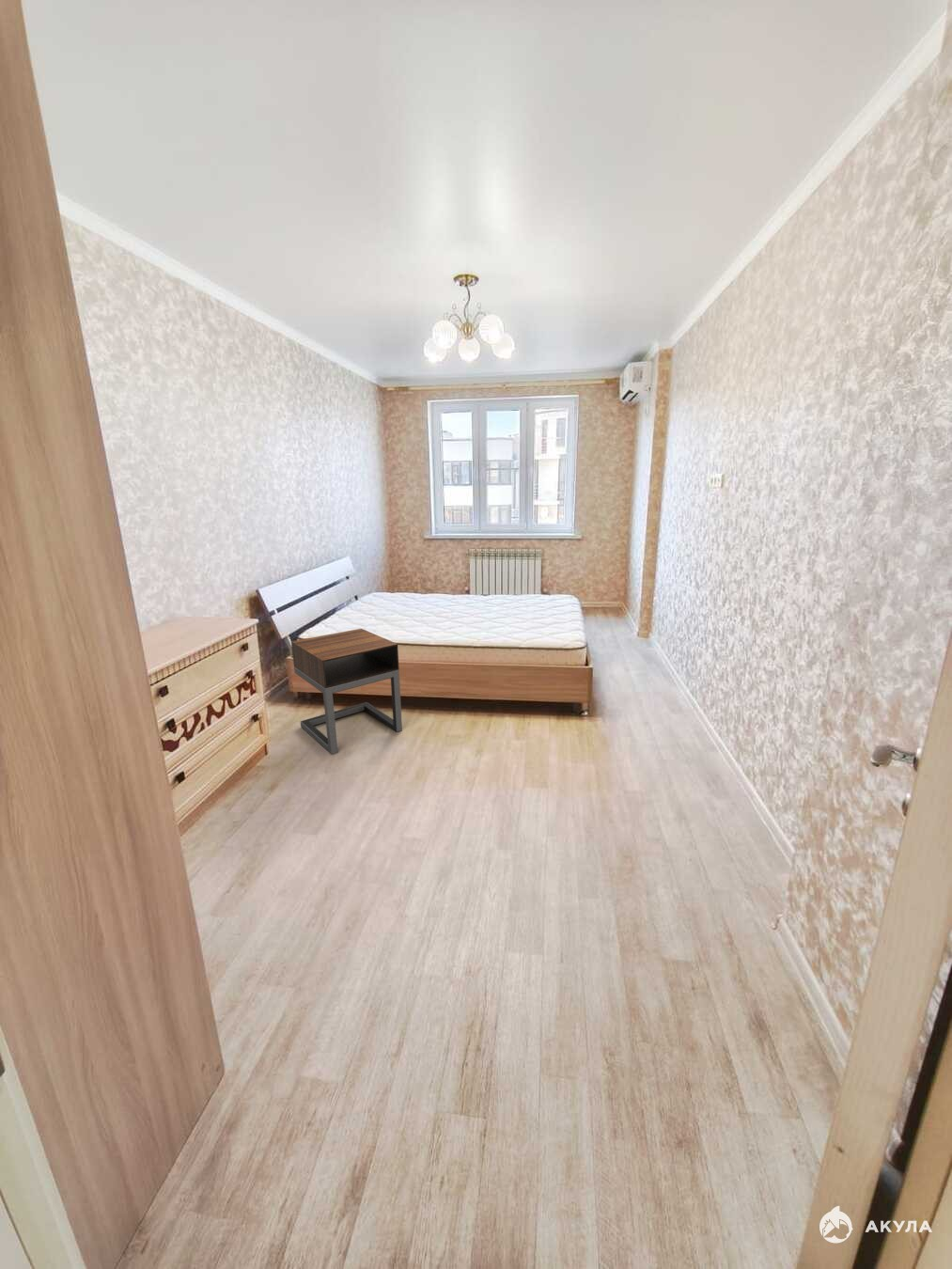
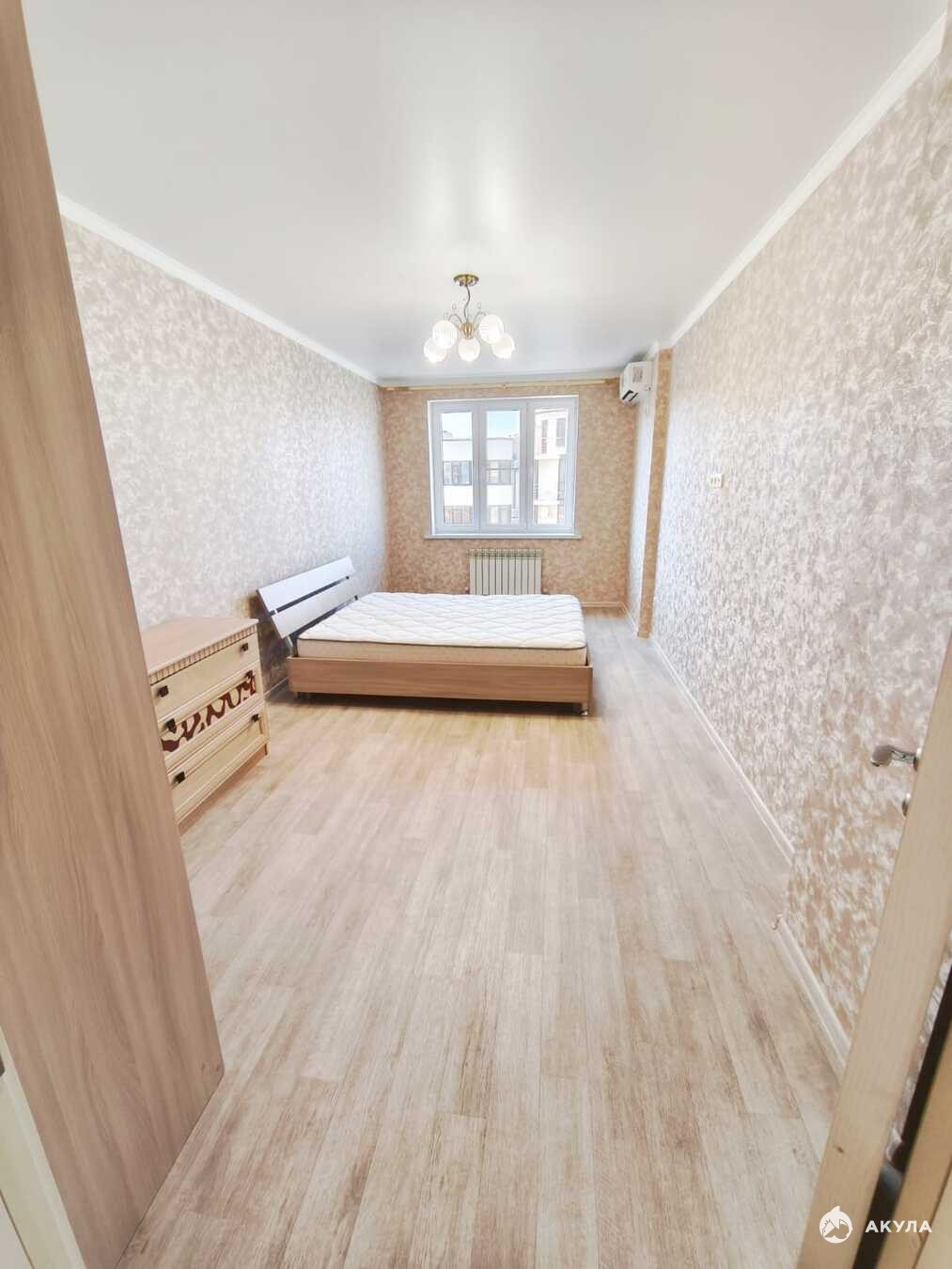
- nightstand [290,628,403,756]
